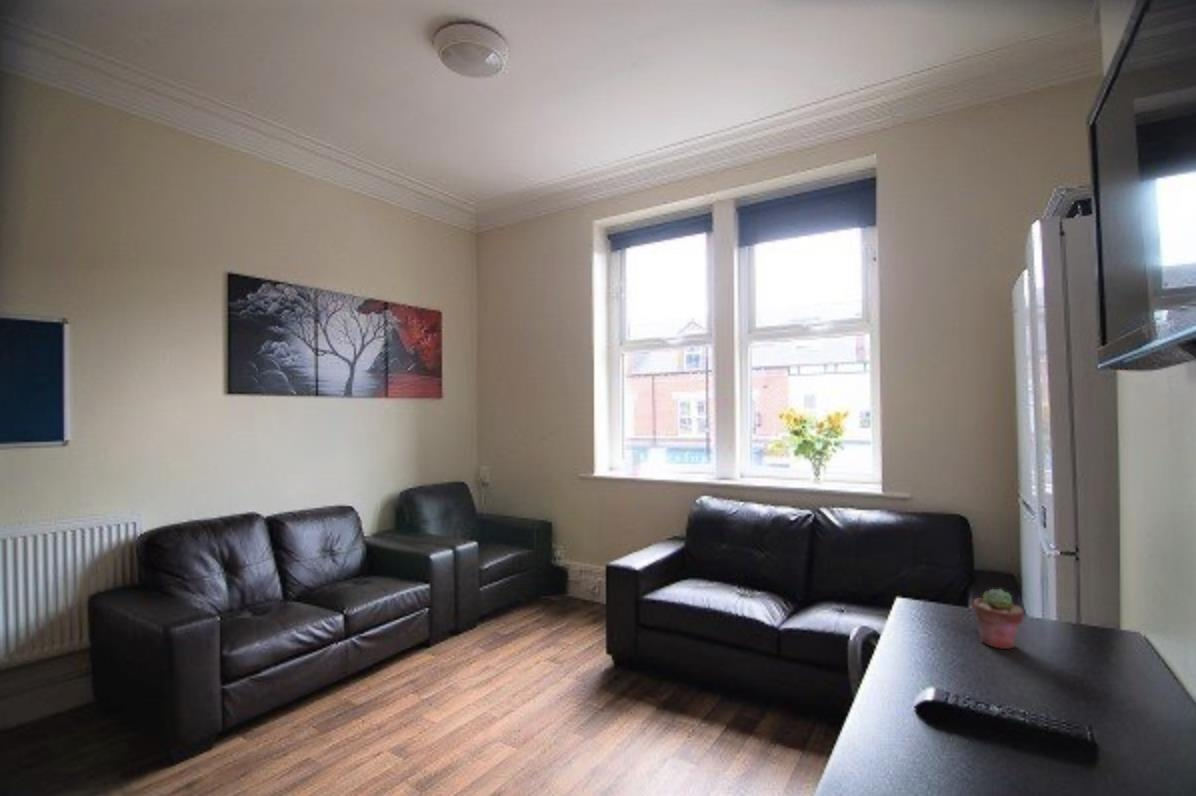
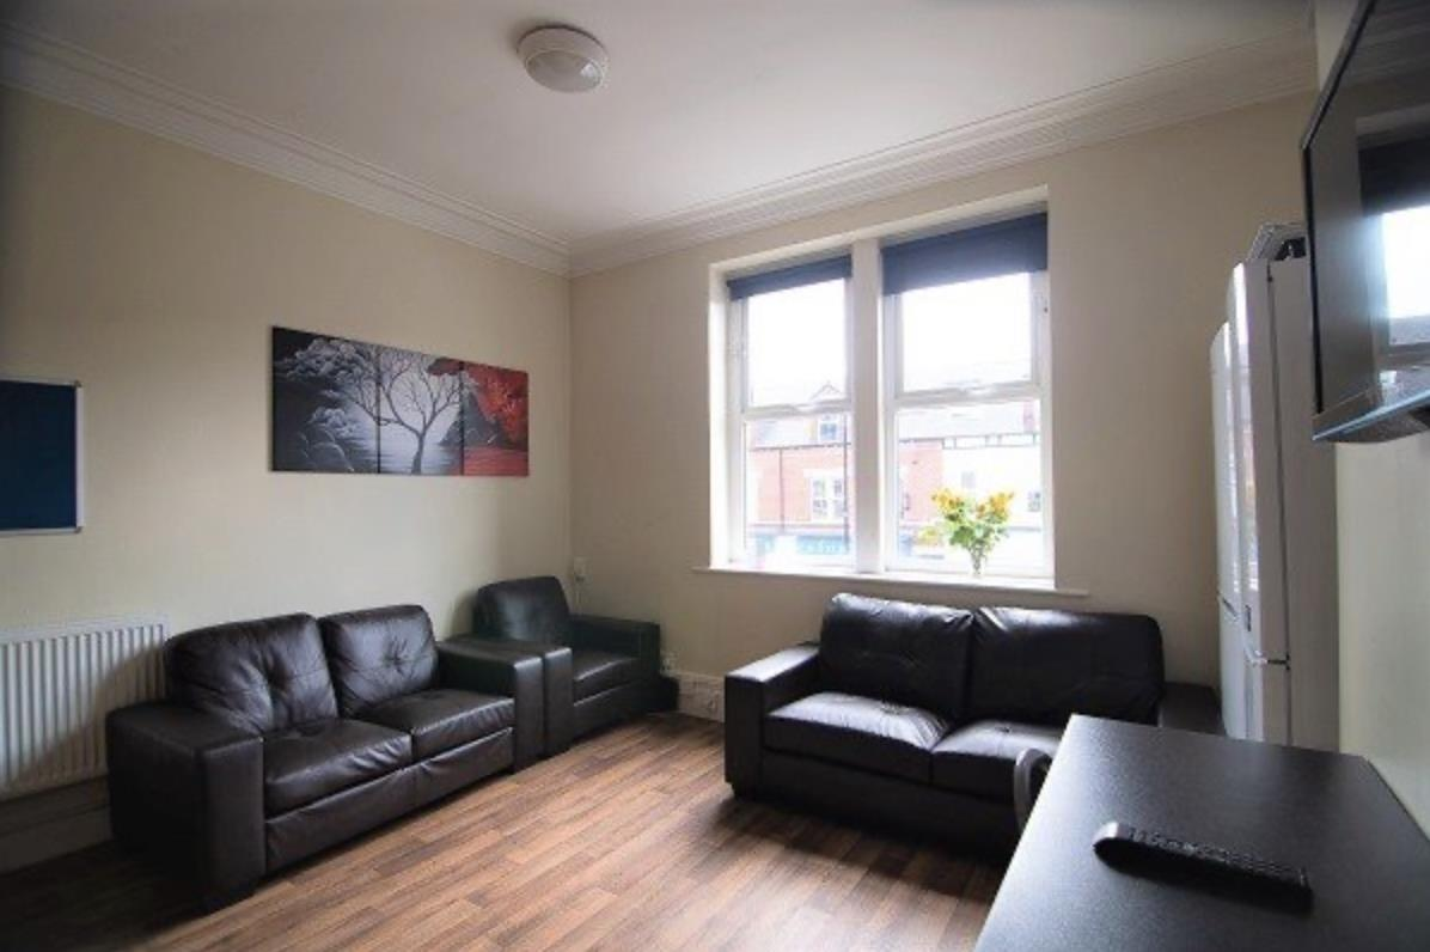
- potted succulent [972,588,1025,650]
